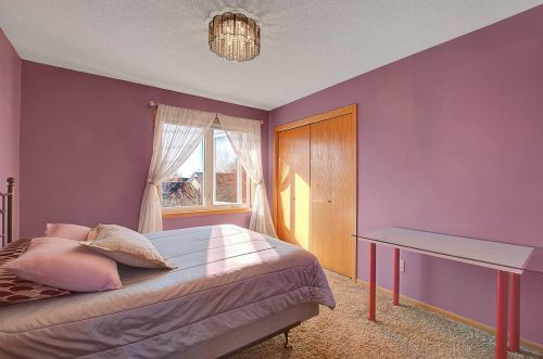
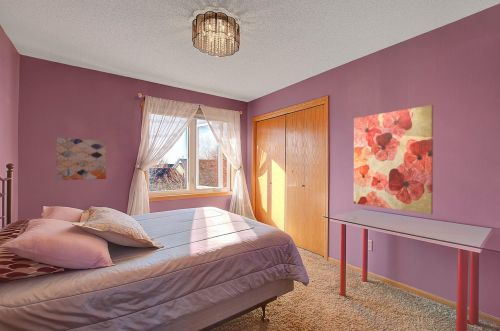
+ wall art [55,137,107,181]
+ wall art [353,104,434,215]
